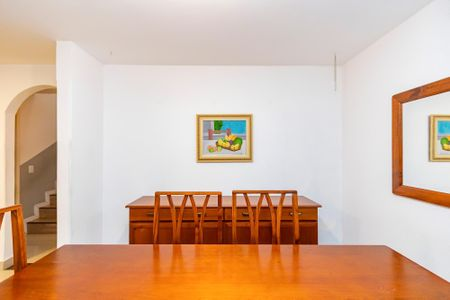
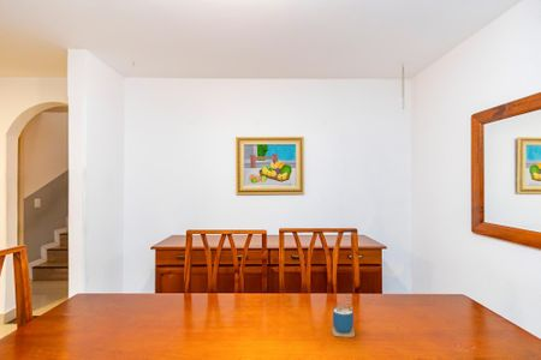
+ cup [331,294,356,338]
